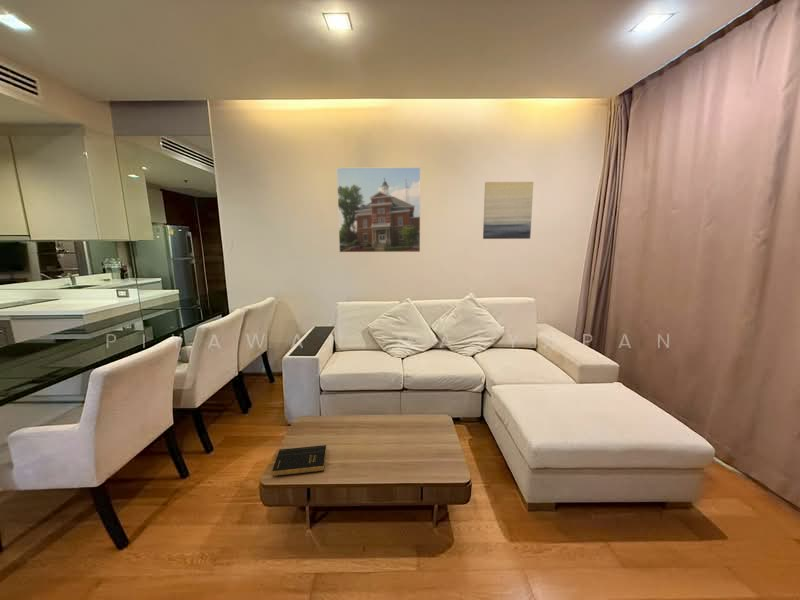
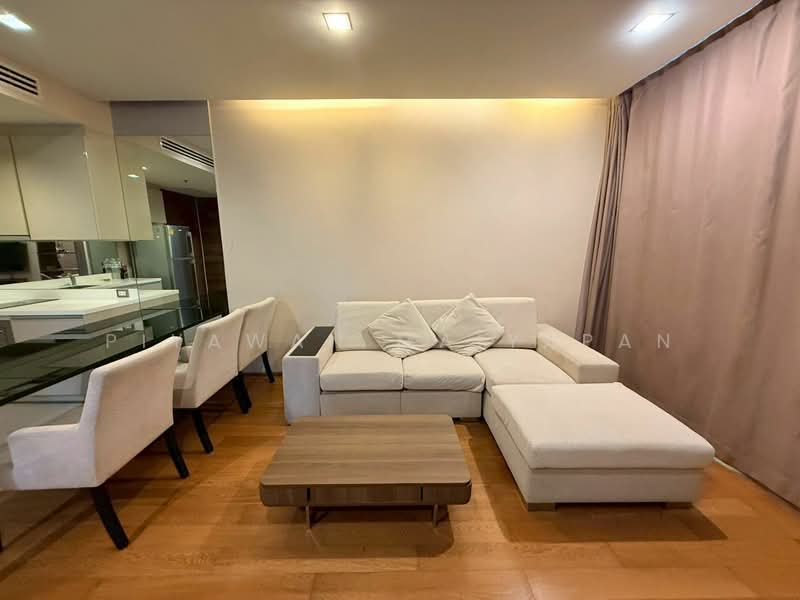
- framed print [336,166,422,253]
- wall art [482,181,534,240]
- book [271,444,327,477]
